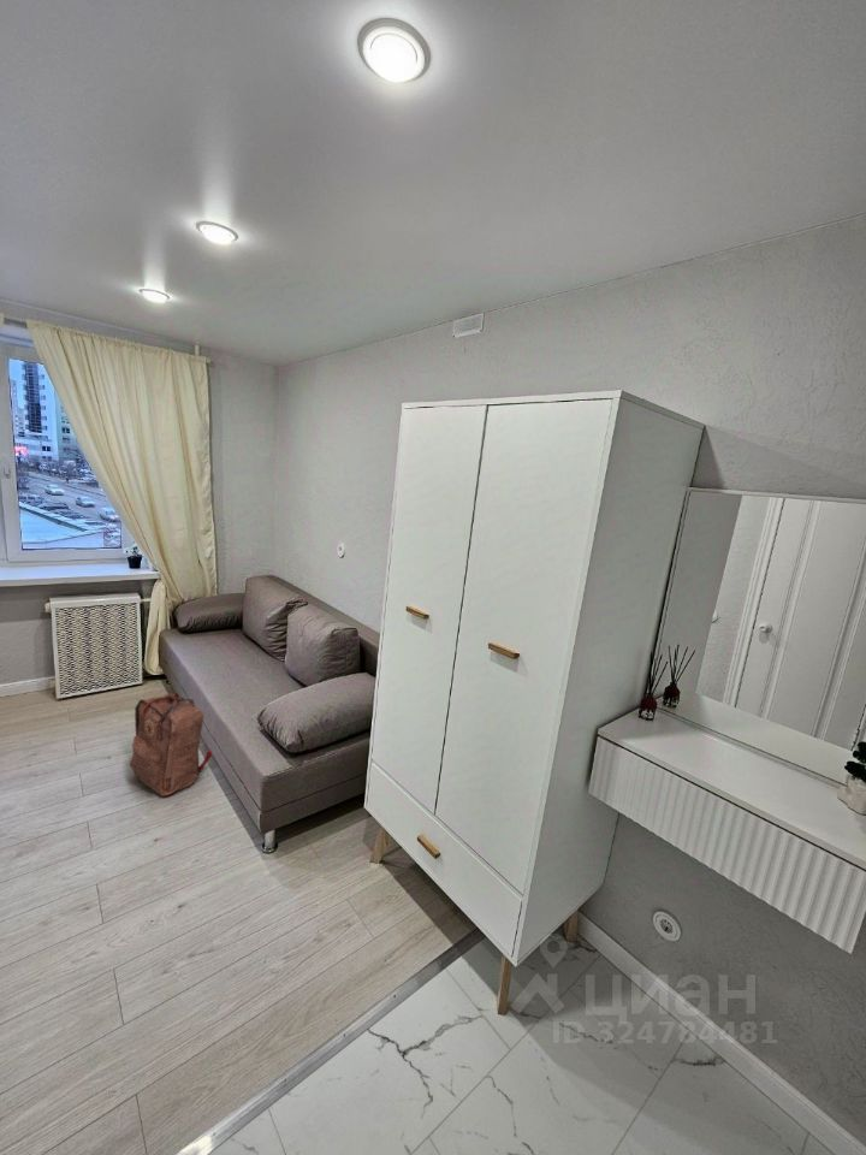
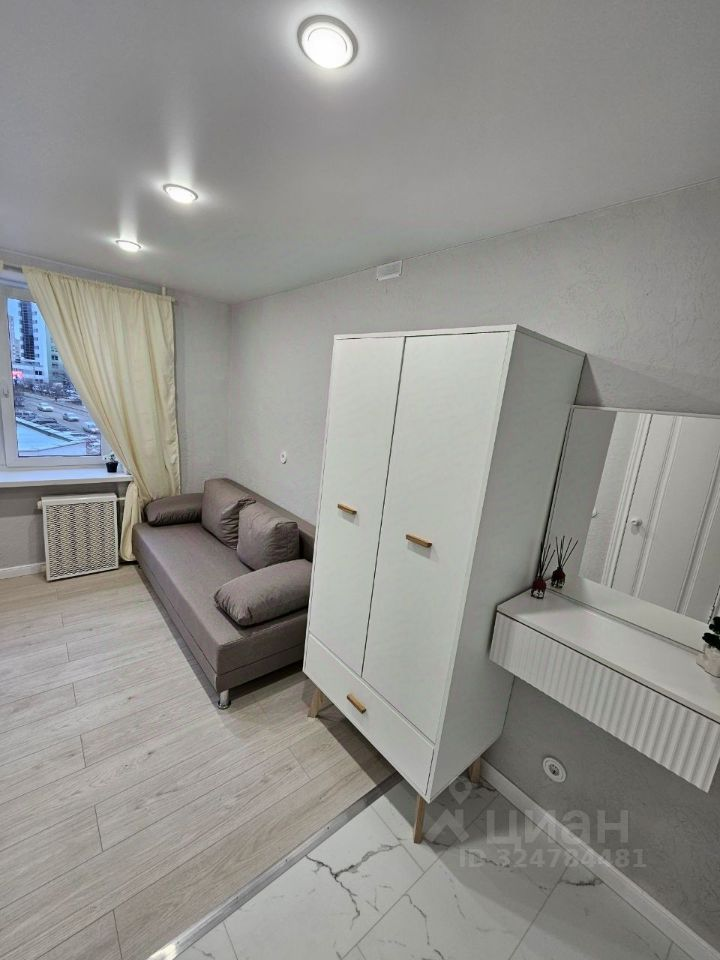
- backpack [129,692,213,798]
